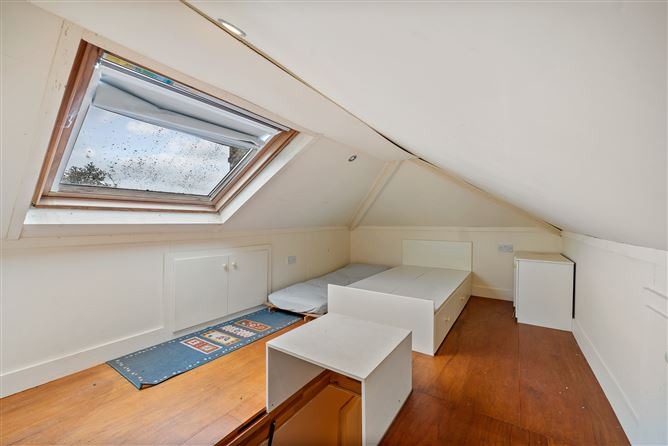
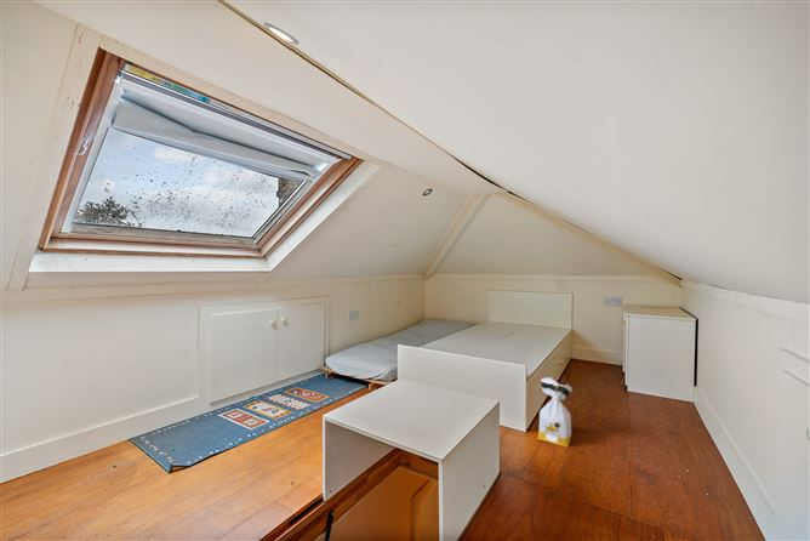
+ bag [536,376,574,449]
